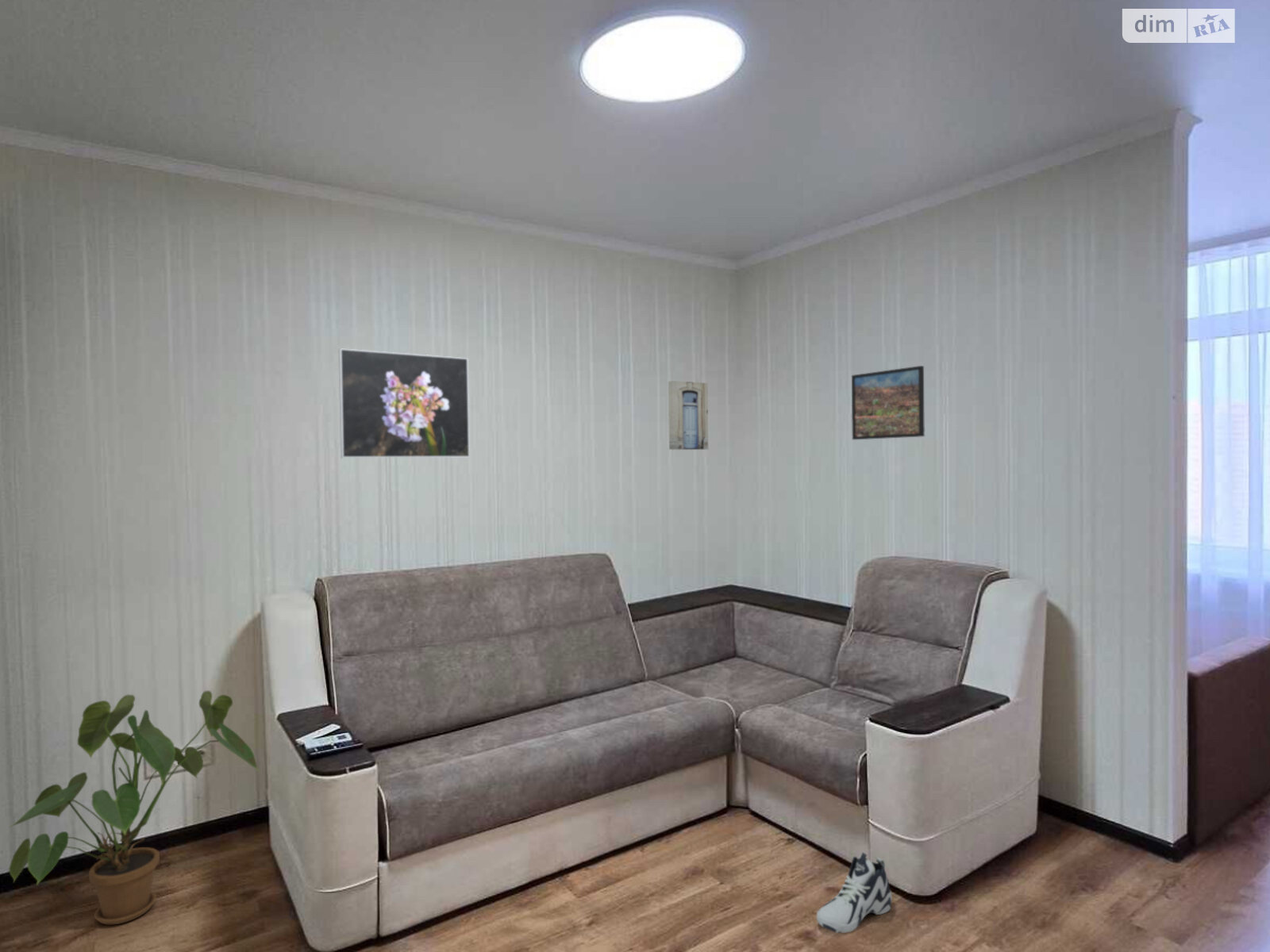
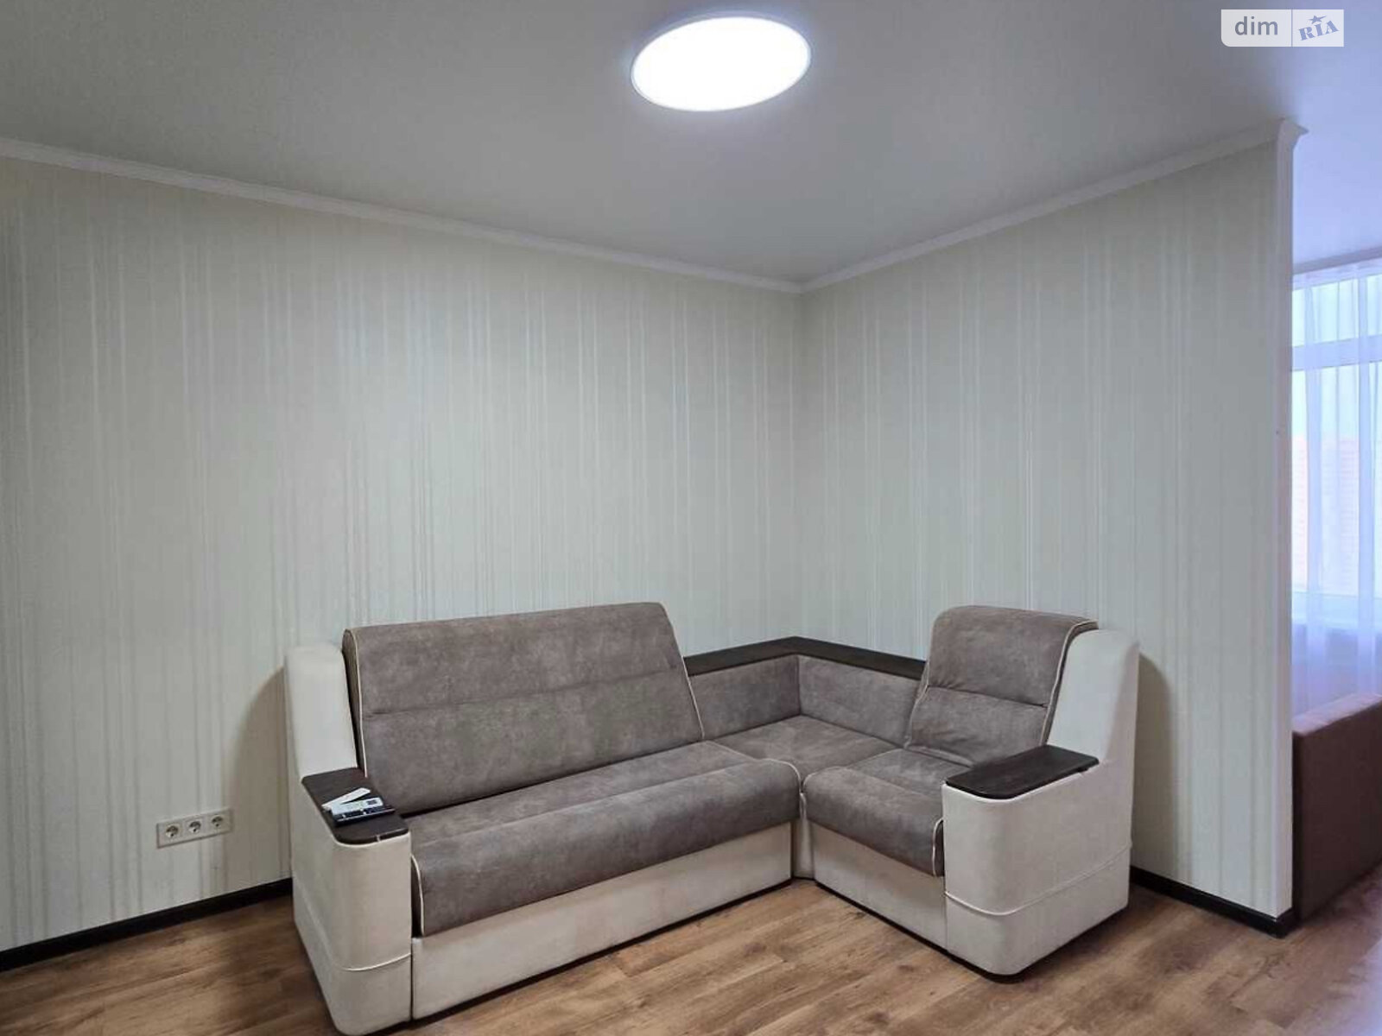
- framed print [851,365,926,440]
- wall art [668,380,709,451]
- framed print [338,347,471,459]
- sneaker [816,851,893,934]
- house plant [7,689,261,925]
